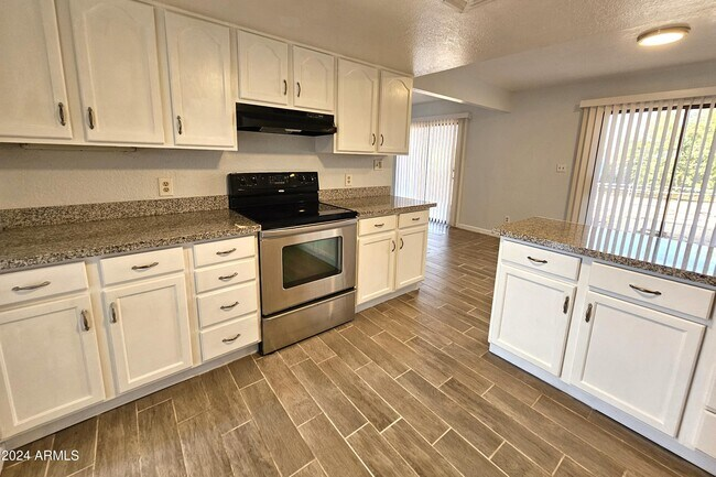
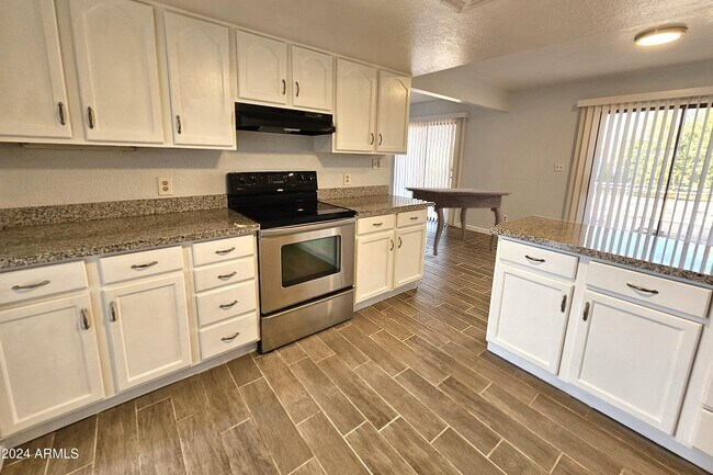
+ dining table [404,186,513,257]
